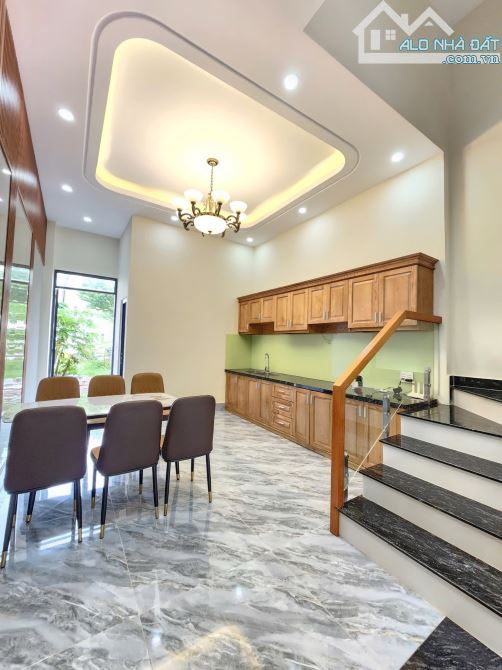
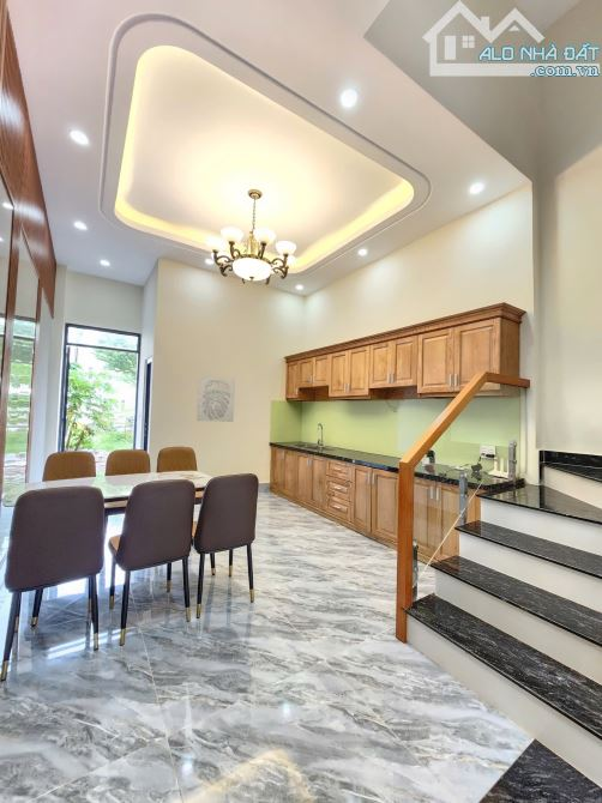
+ wall art [195,375,236,423]
